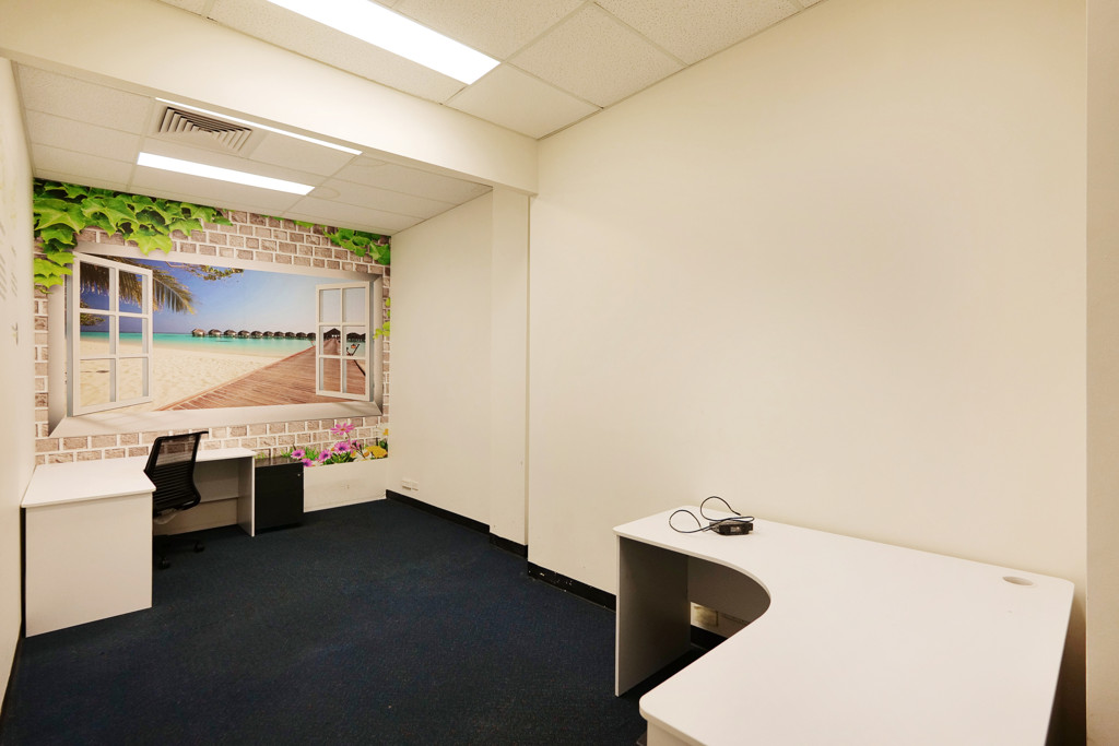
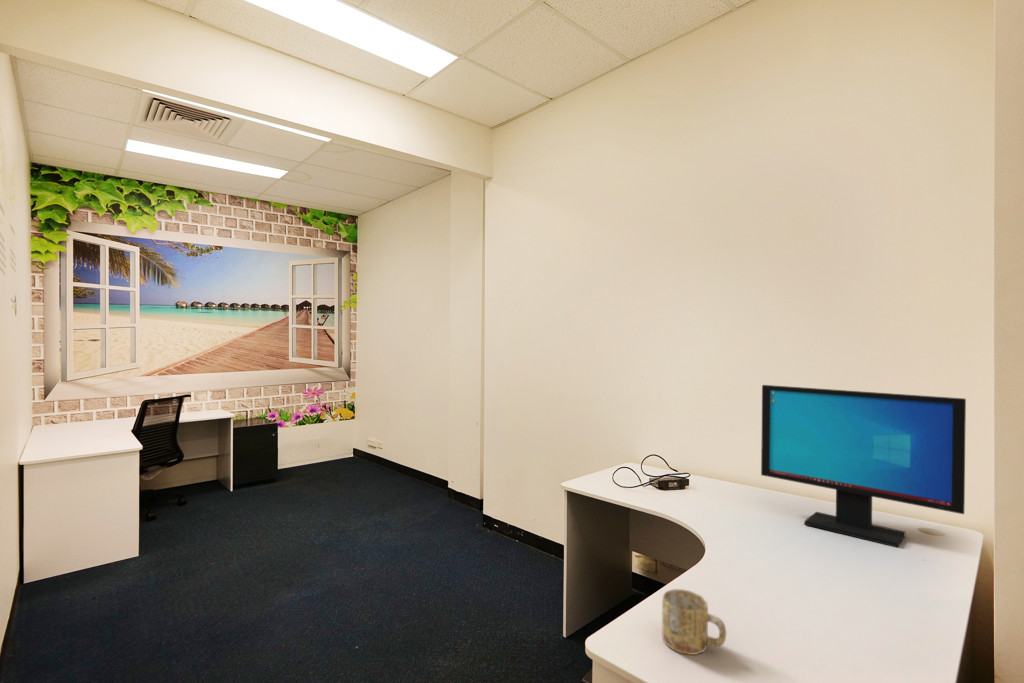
+ mug [661,588,727,656]
+ computer monitor [760,384,967,549]
